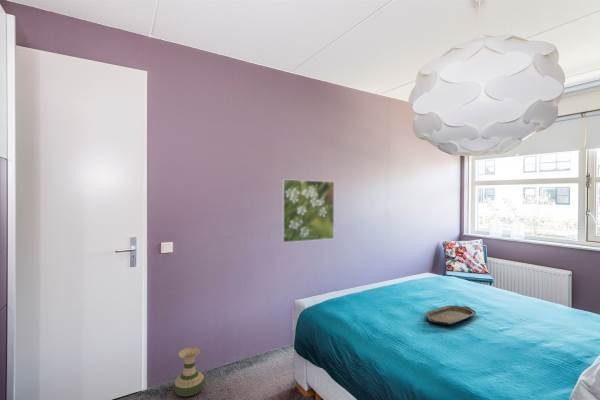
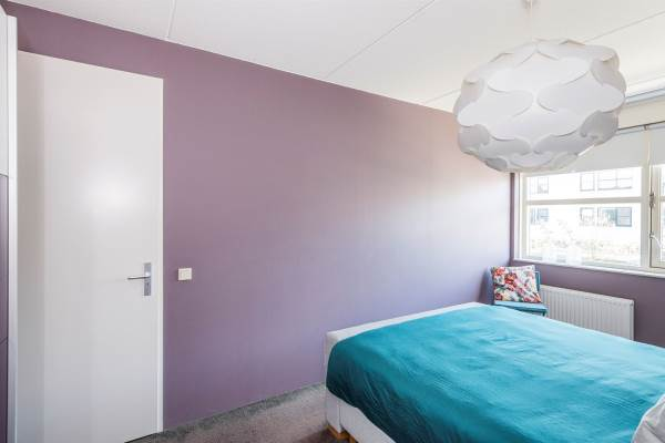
- vase [173,346,206,397]
- serving tray [424,305,477,326]
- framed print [281,178,335,244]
